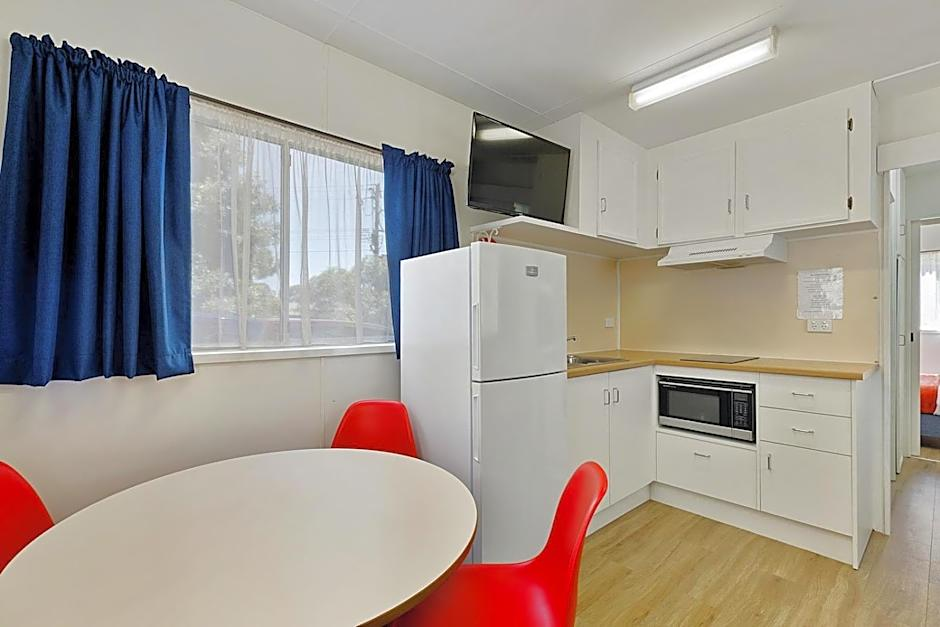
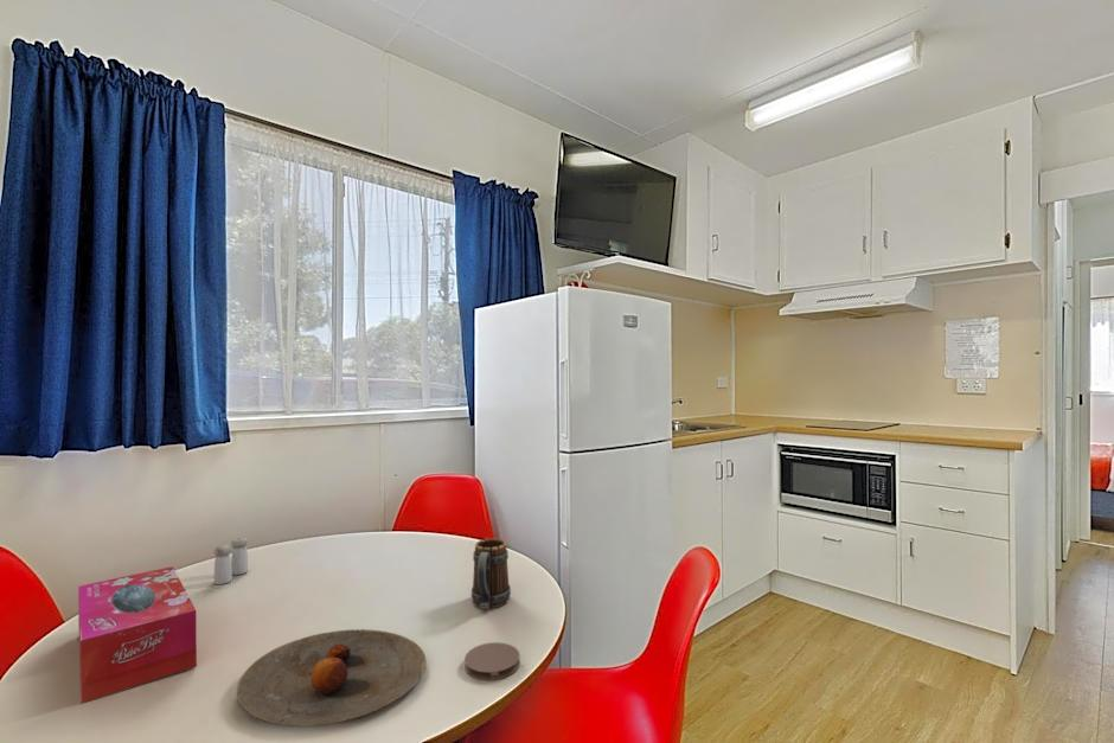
+ tissue box [77,565,198,704]
+ mug [470,537,512,610]
+ plate [236,628,428,728]
+ salt and pepper shaker [213,536,249,585]
+ coaster [463,641,521,681]
